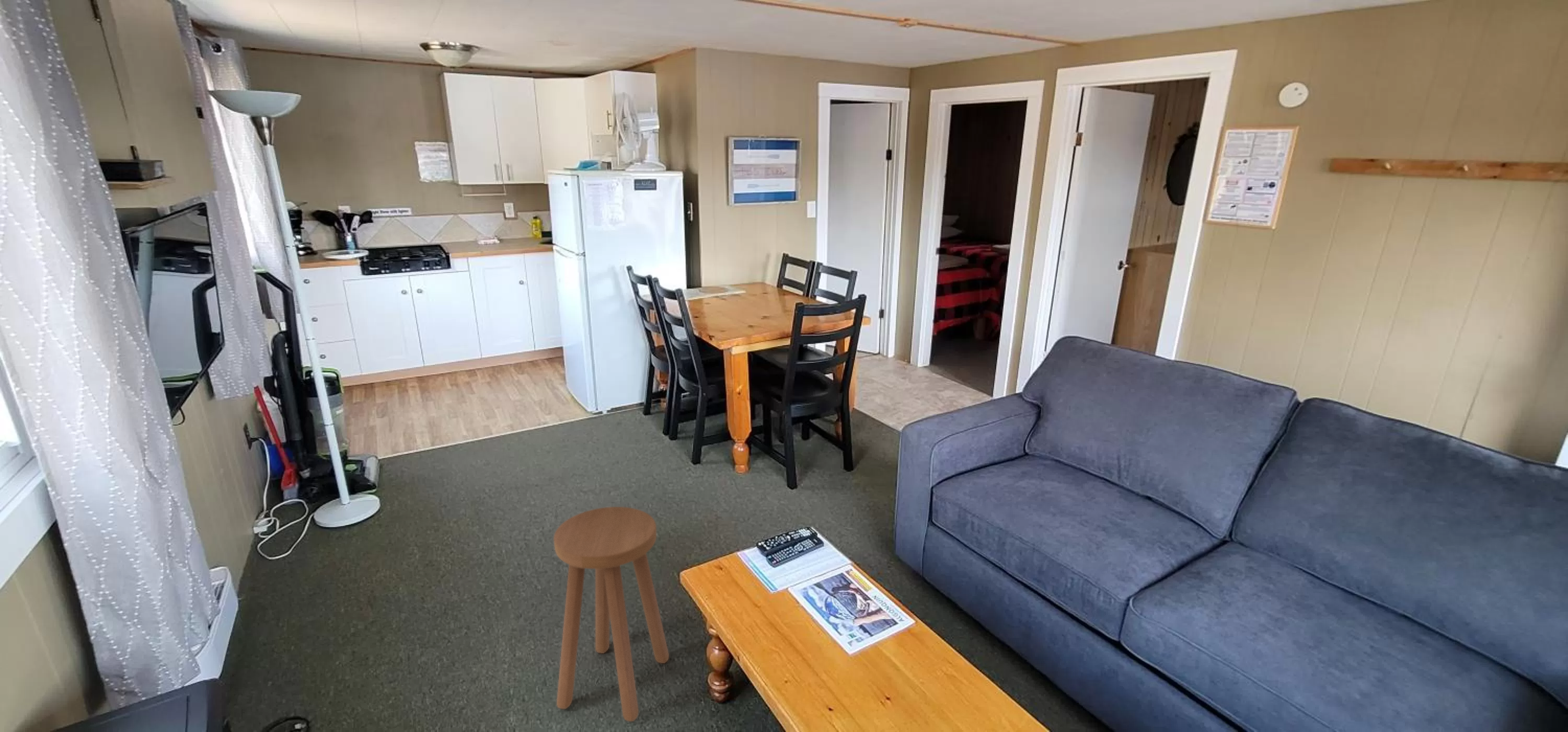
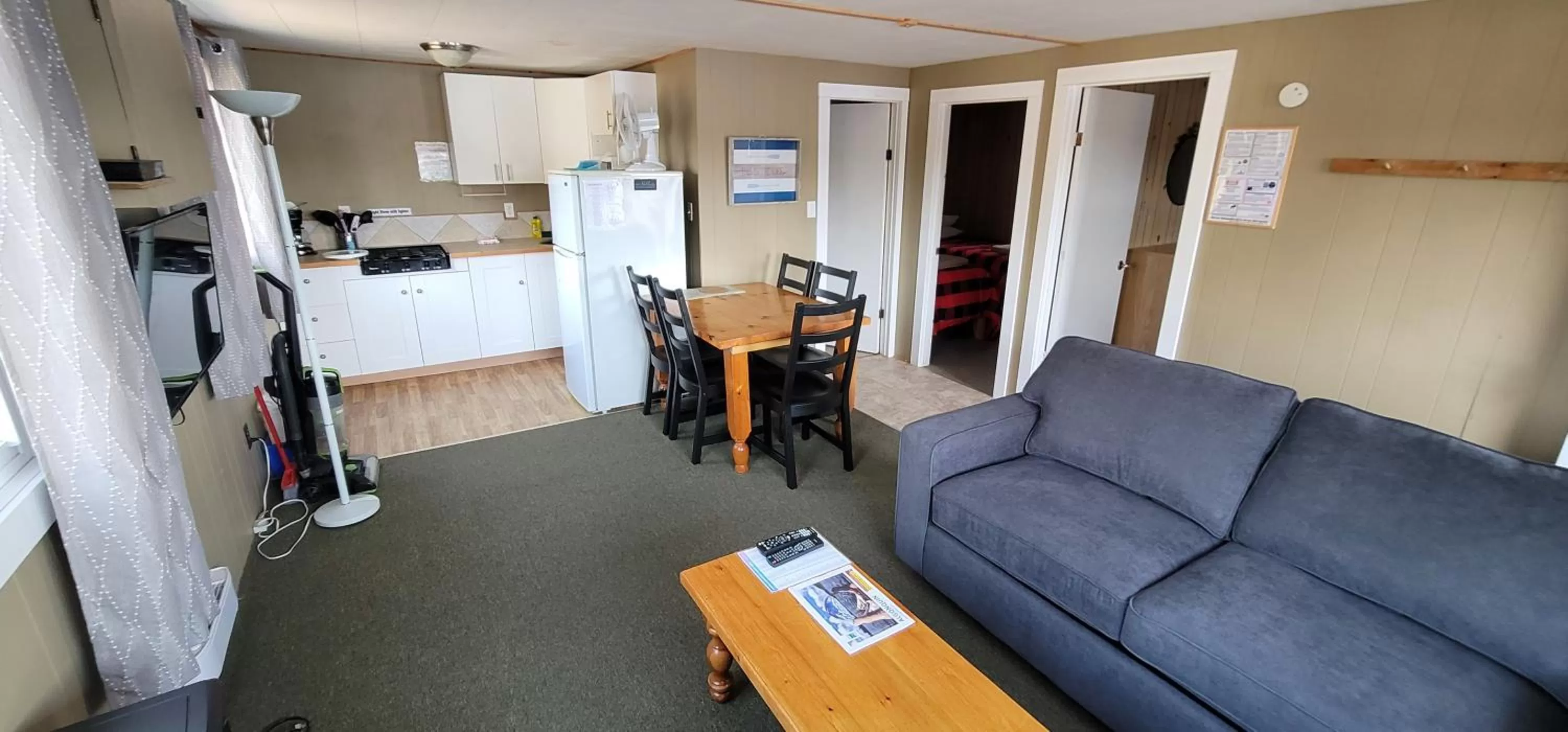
- stool [554,506,670,722]
